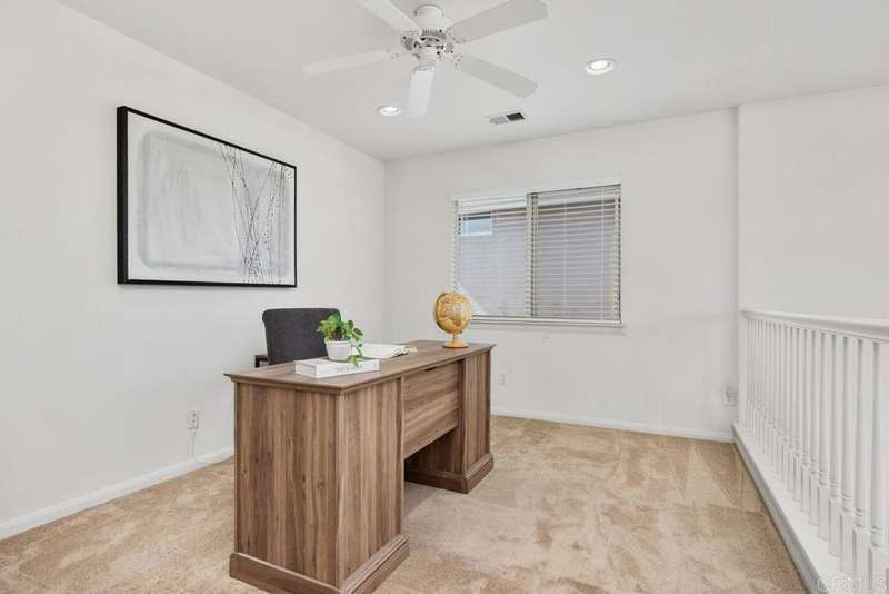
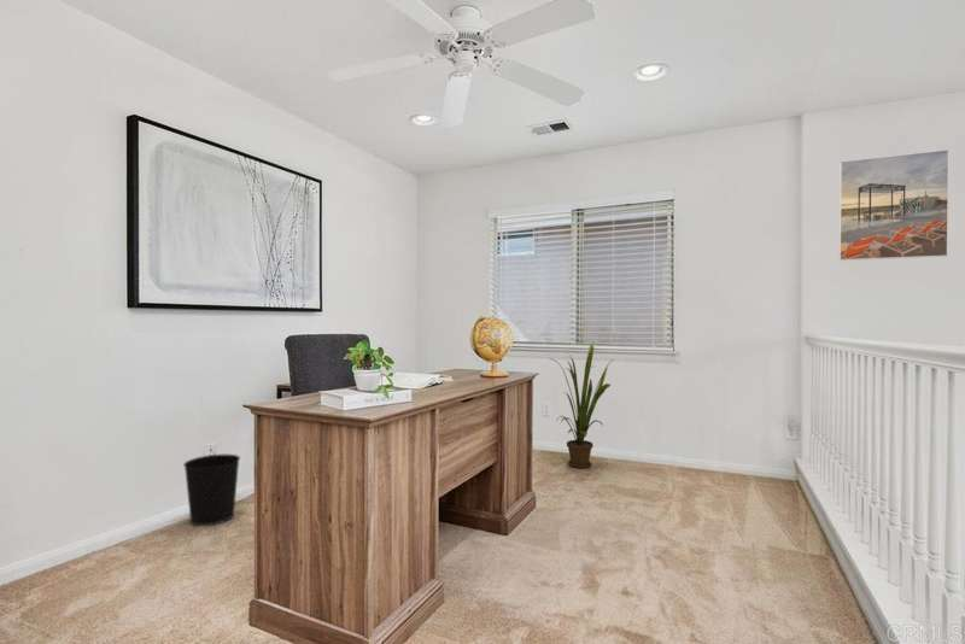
+ wastebasket [182,453,241,527]
+ house plant [548,341,613,469]
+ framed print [837,148,951,262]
